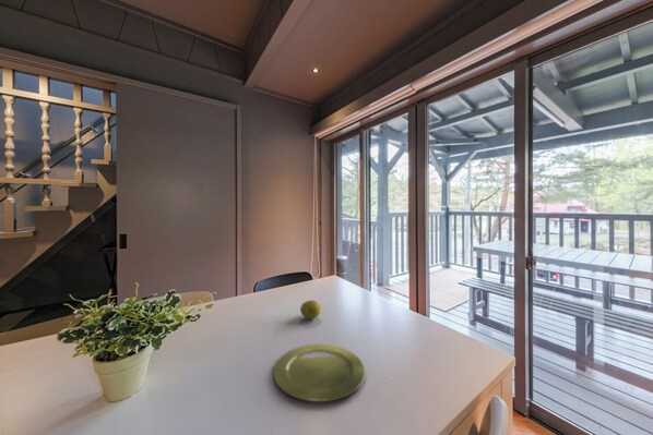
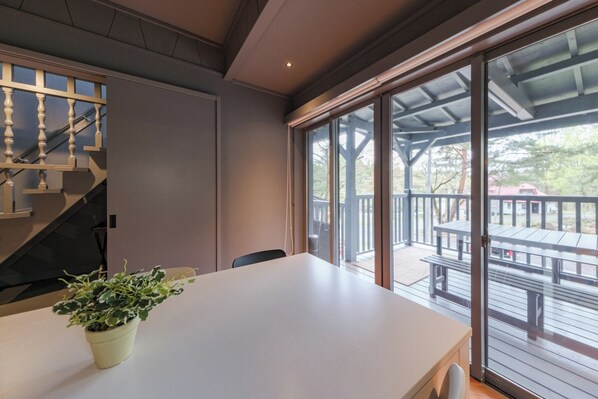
- plate [273,343,366,403]
- fruit [299,299,322,321]
